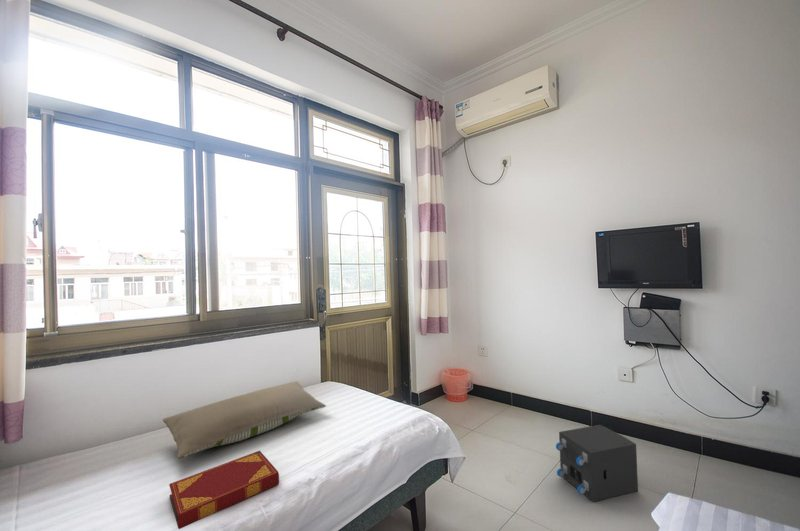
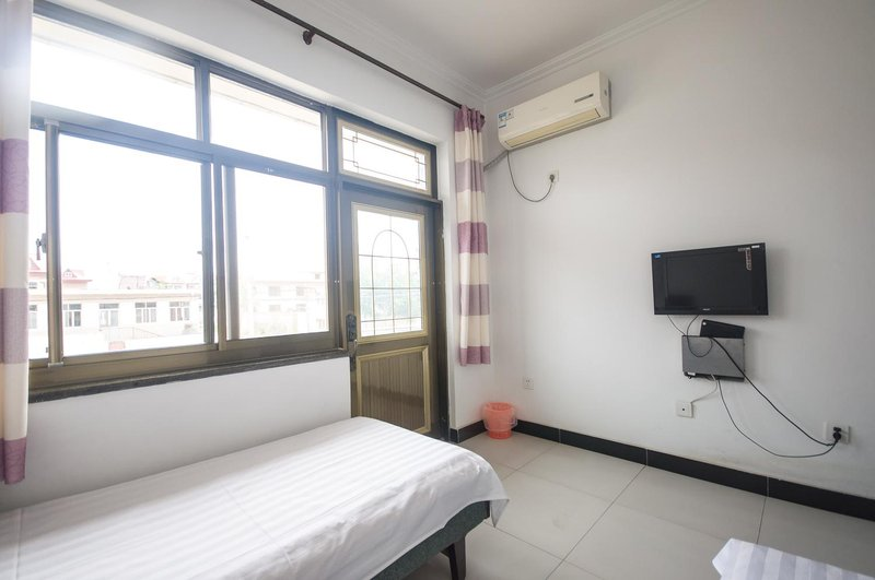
- speaker [555,424,639,503]
- hardback book [168,450,280,530]
- pillow [162,380,327,460]
